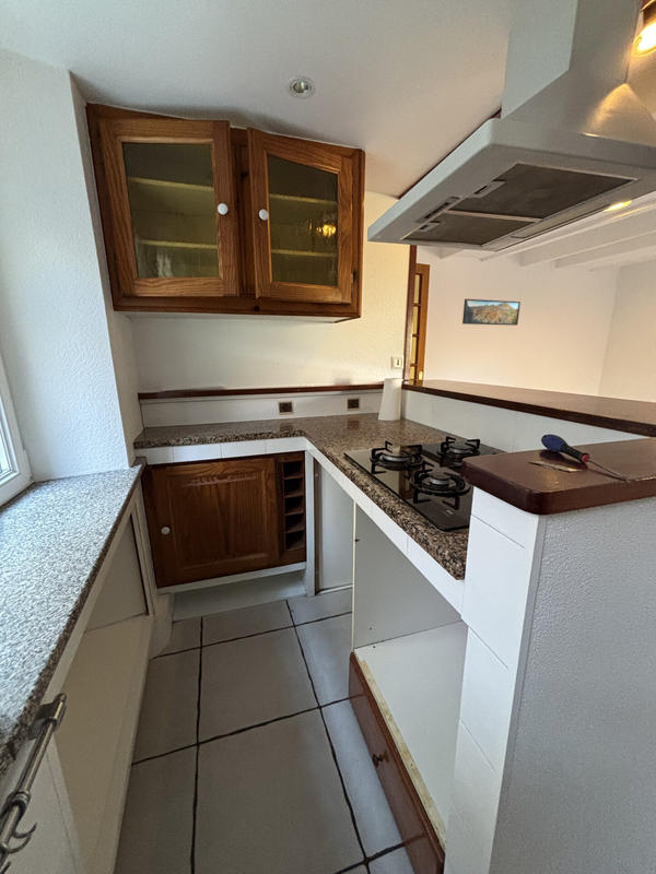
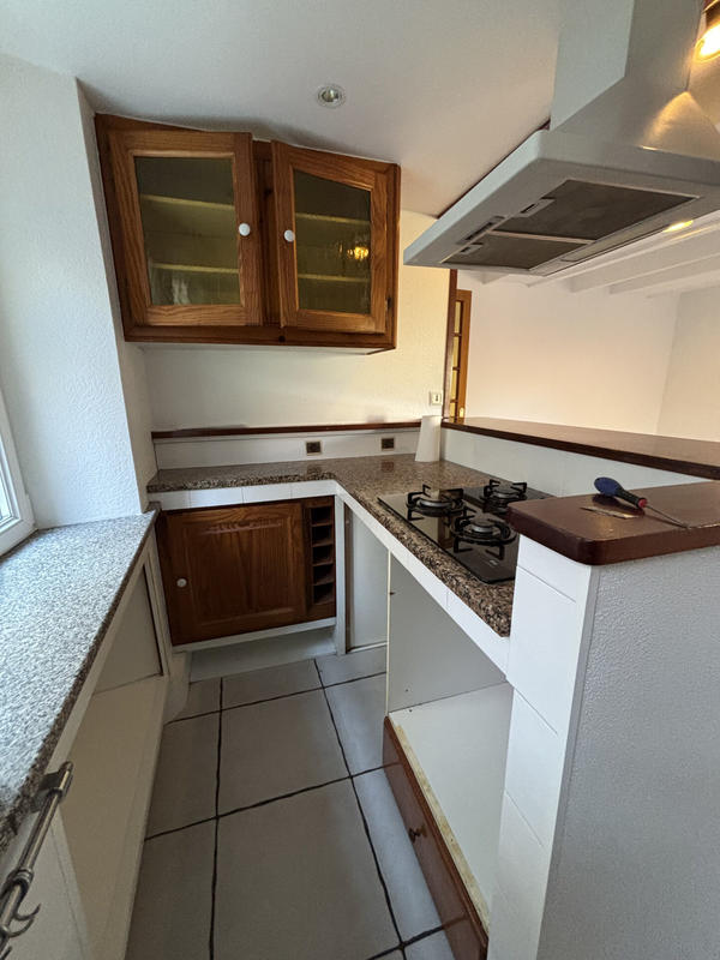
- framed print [461,298,522,327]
